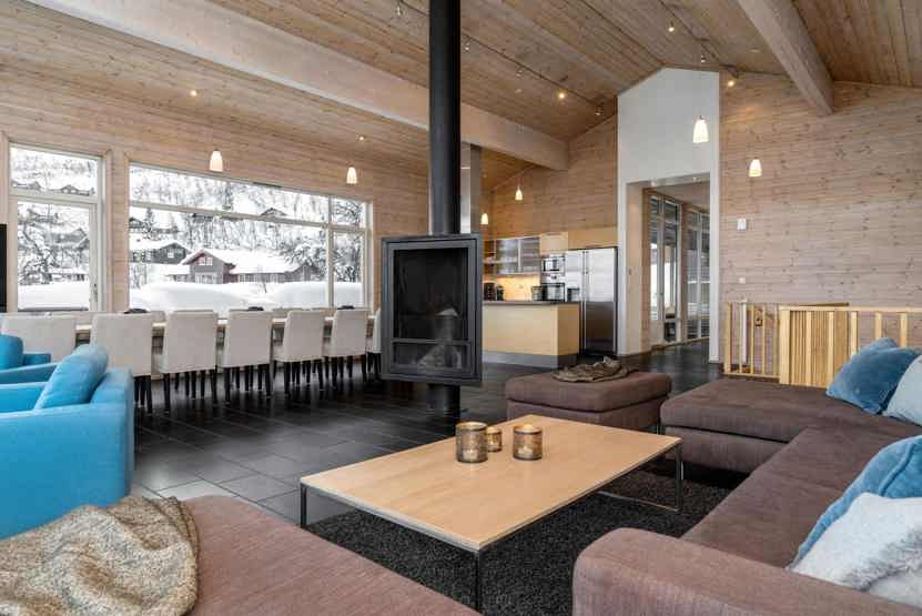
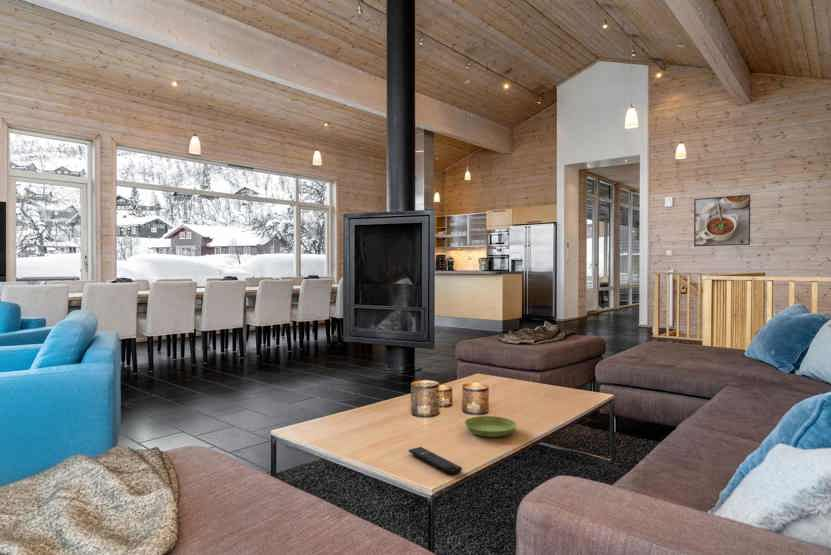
+ saucer [464,415,518,438]
+ remote control [408,446,463,476]
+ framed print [693,194,751,247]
